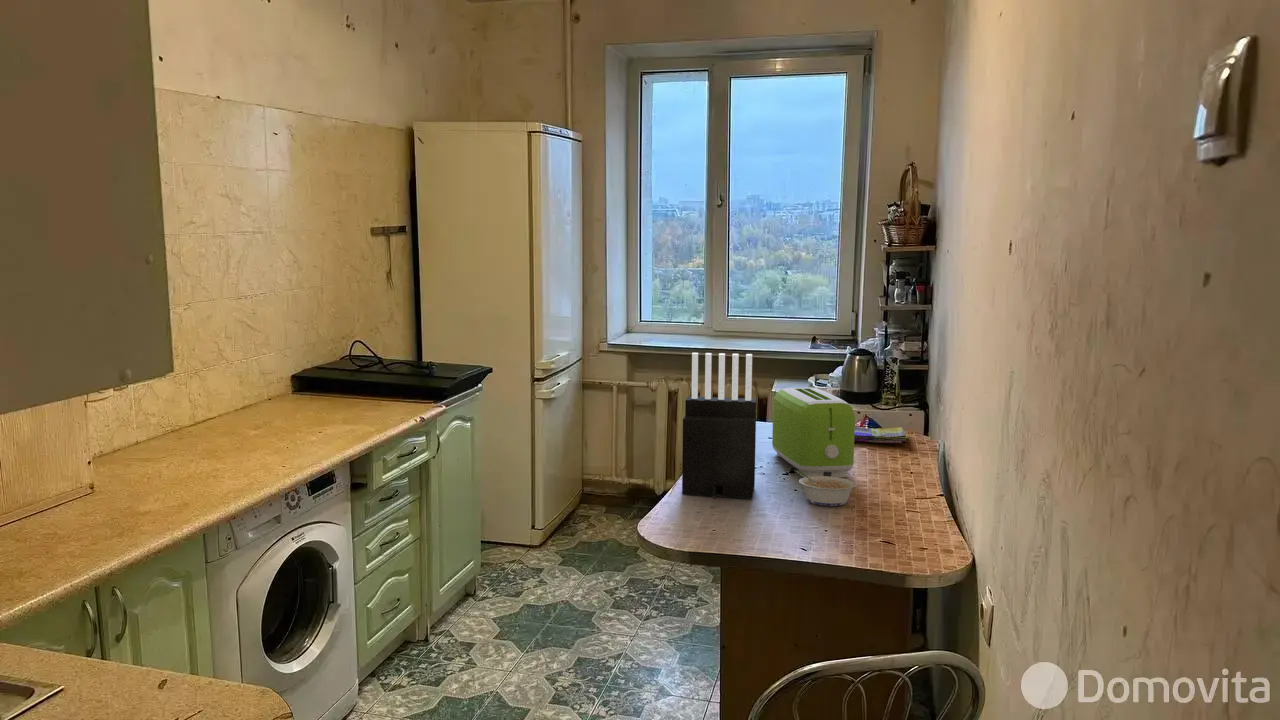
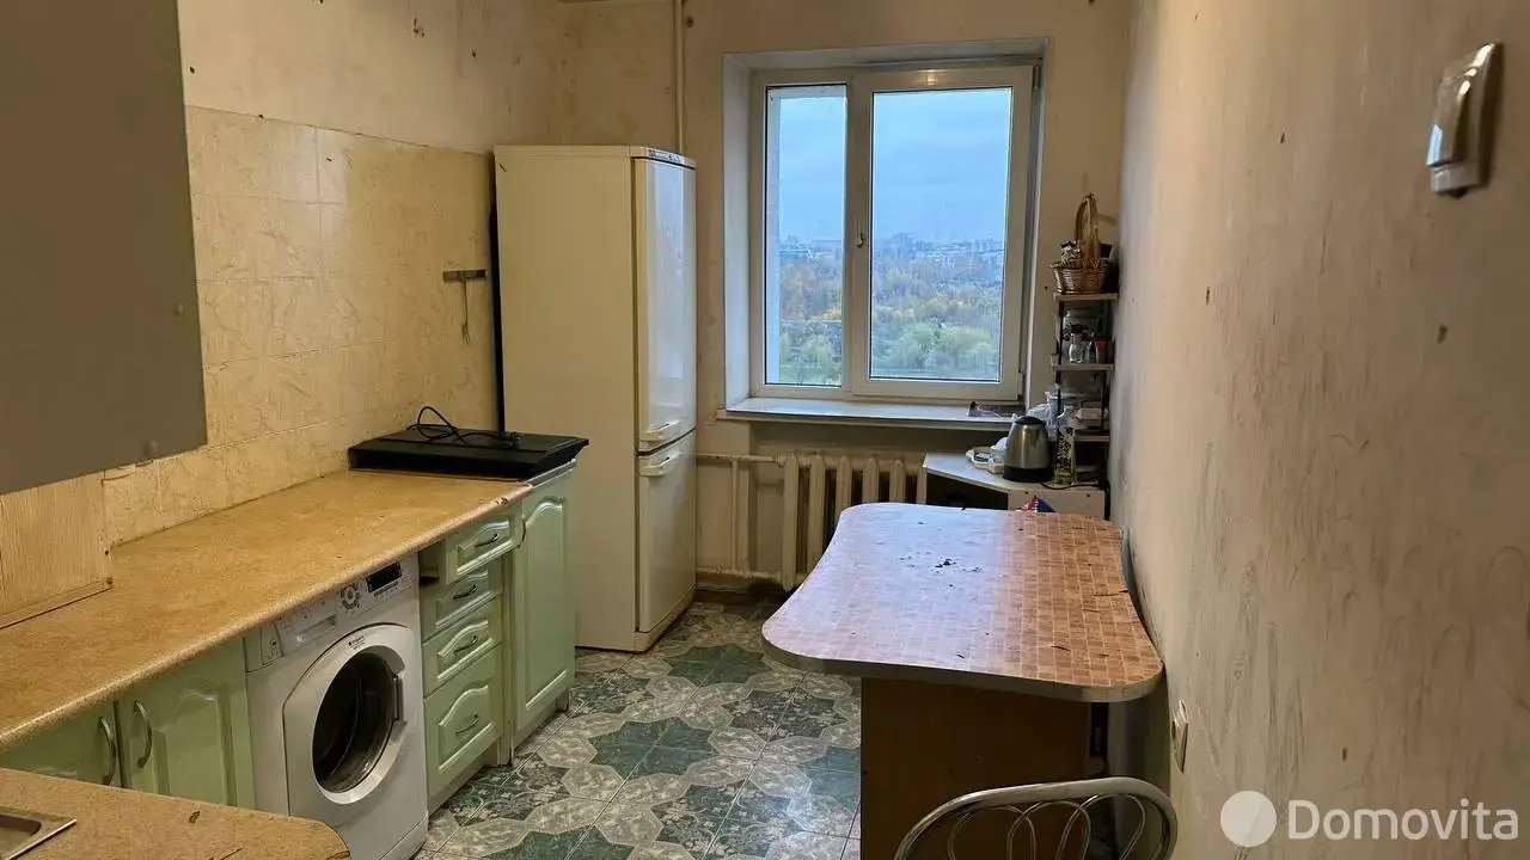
- toaster [771,387,856,478]
- dish towel [854,426,909,444]
- knife block [681,352,757,500]
- legume [795,470,857,507]
